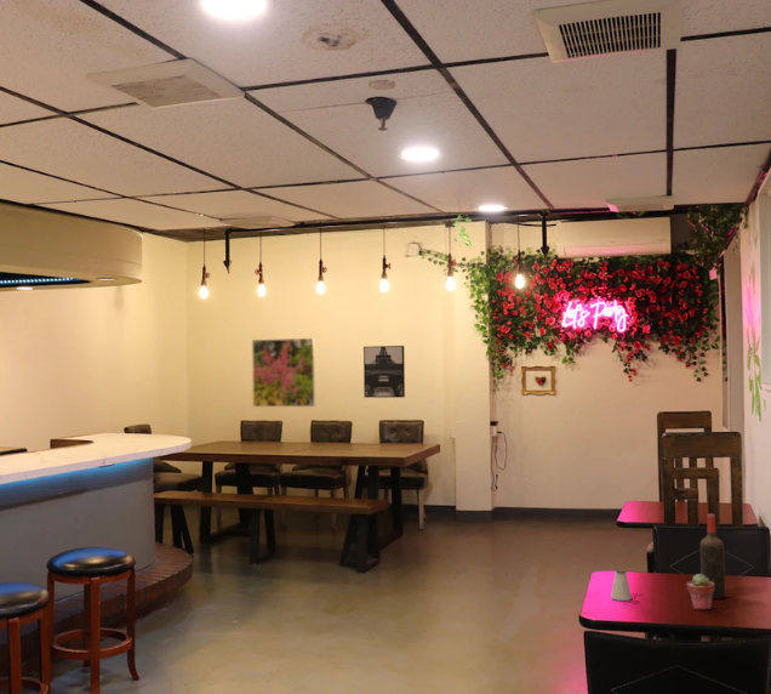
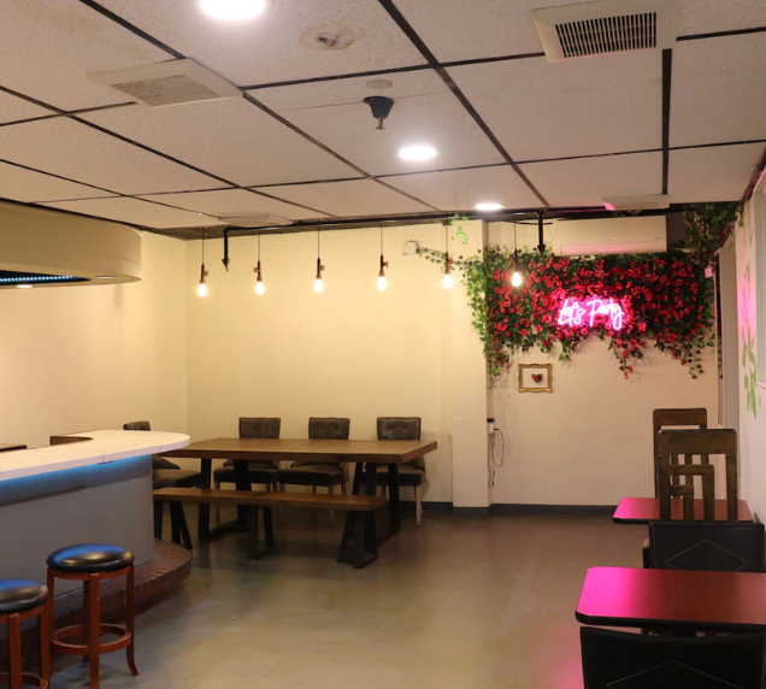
- wine bottle [699,513,726,599]
- wall art [362,345,406,399]
- saltshaker [610,568,633,602]
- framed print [251,337,316,408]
- potted succulent [686,573,714,611]
